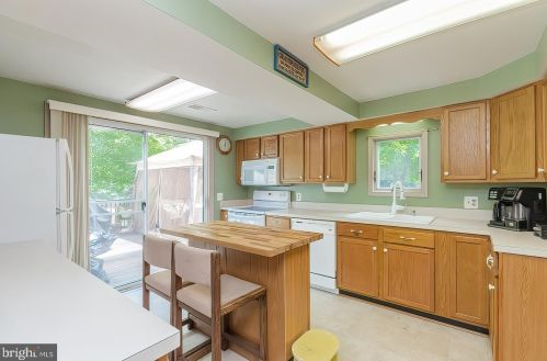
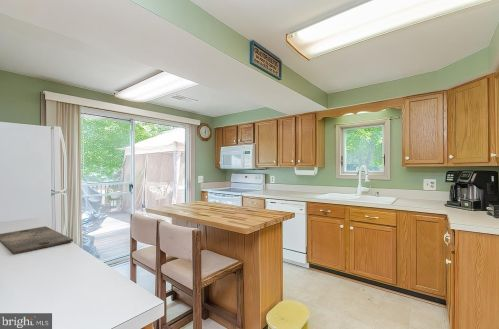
+ cutting board [0,225,74,255]
